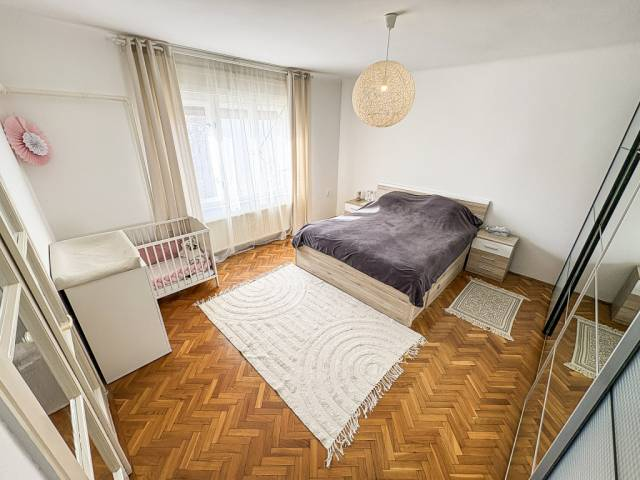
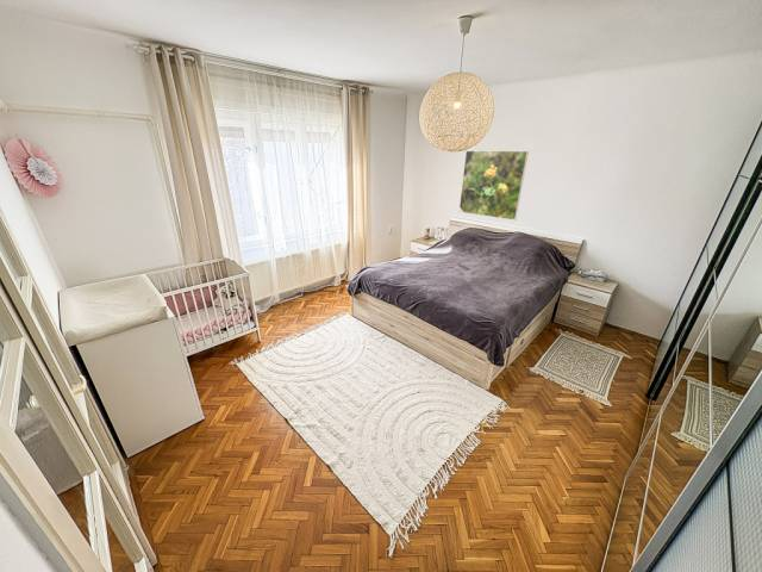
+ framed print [457,150,530,222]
